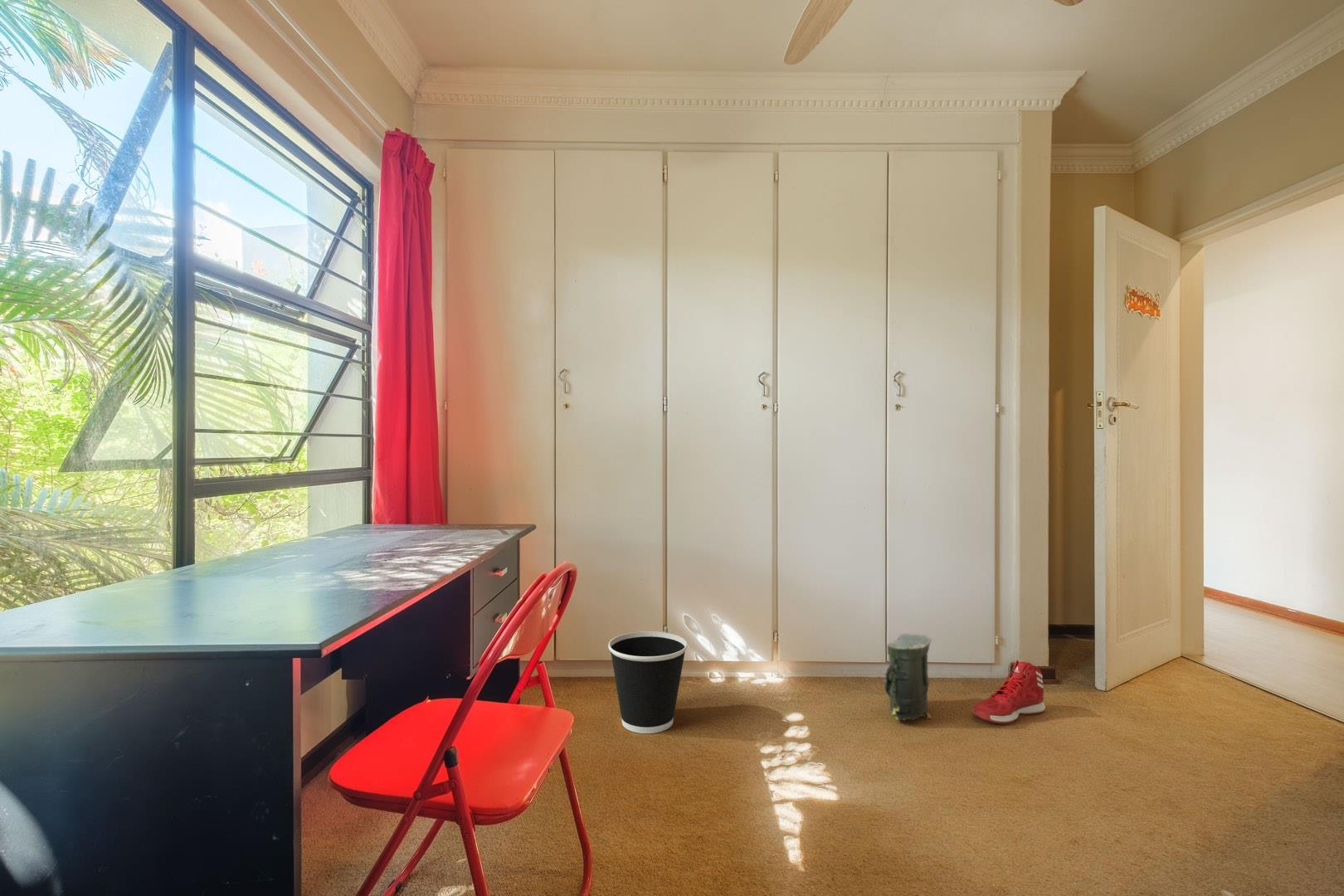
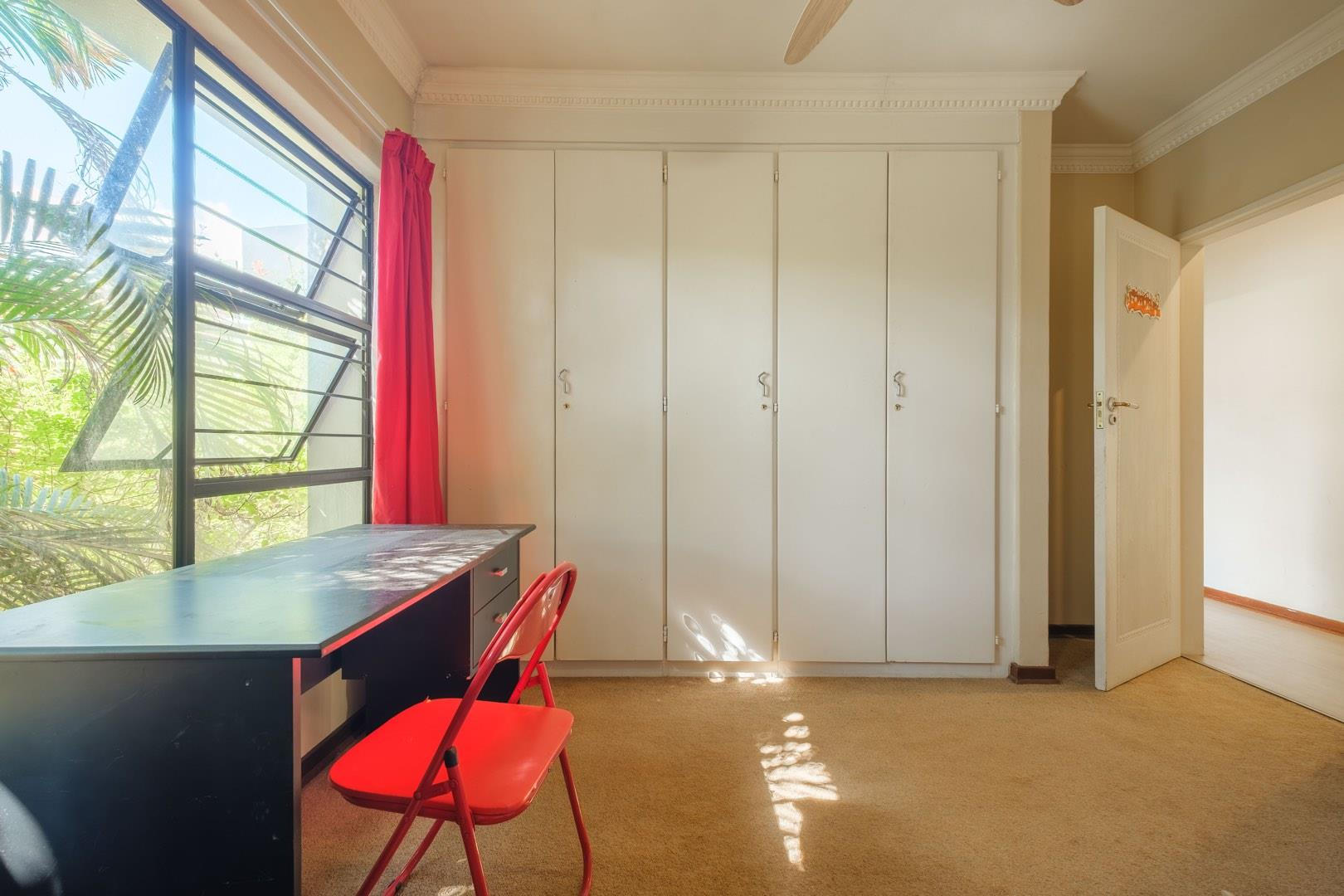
- wastebasket [607,631,689,734]
- bag [883,633,933,722]
- sneaker [971,659,1046,725]
